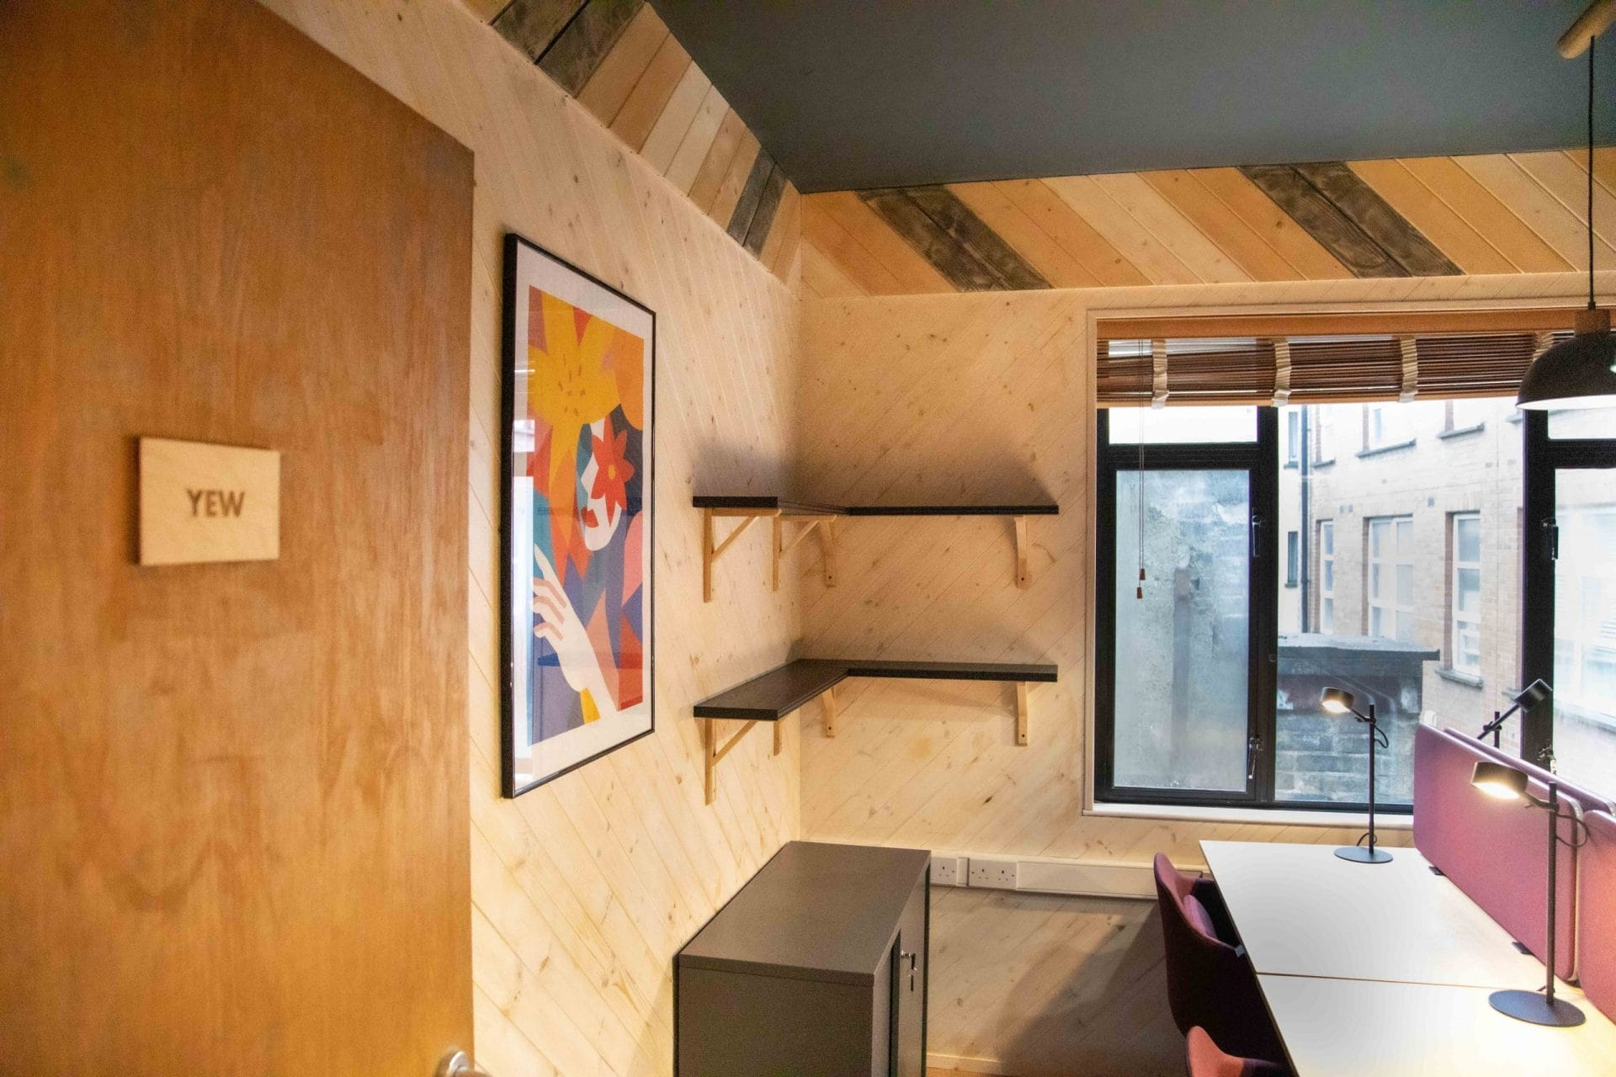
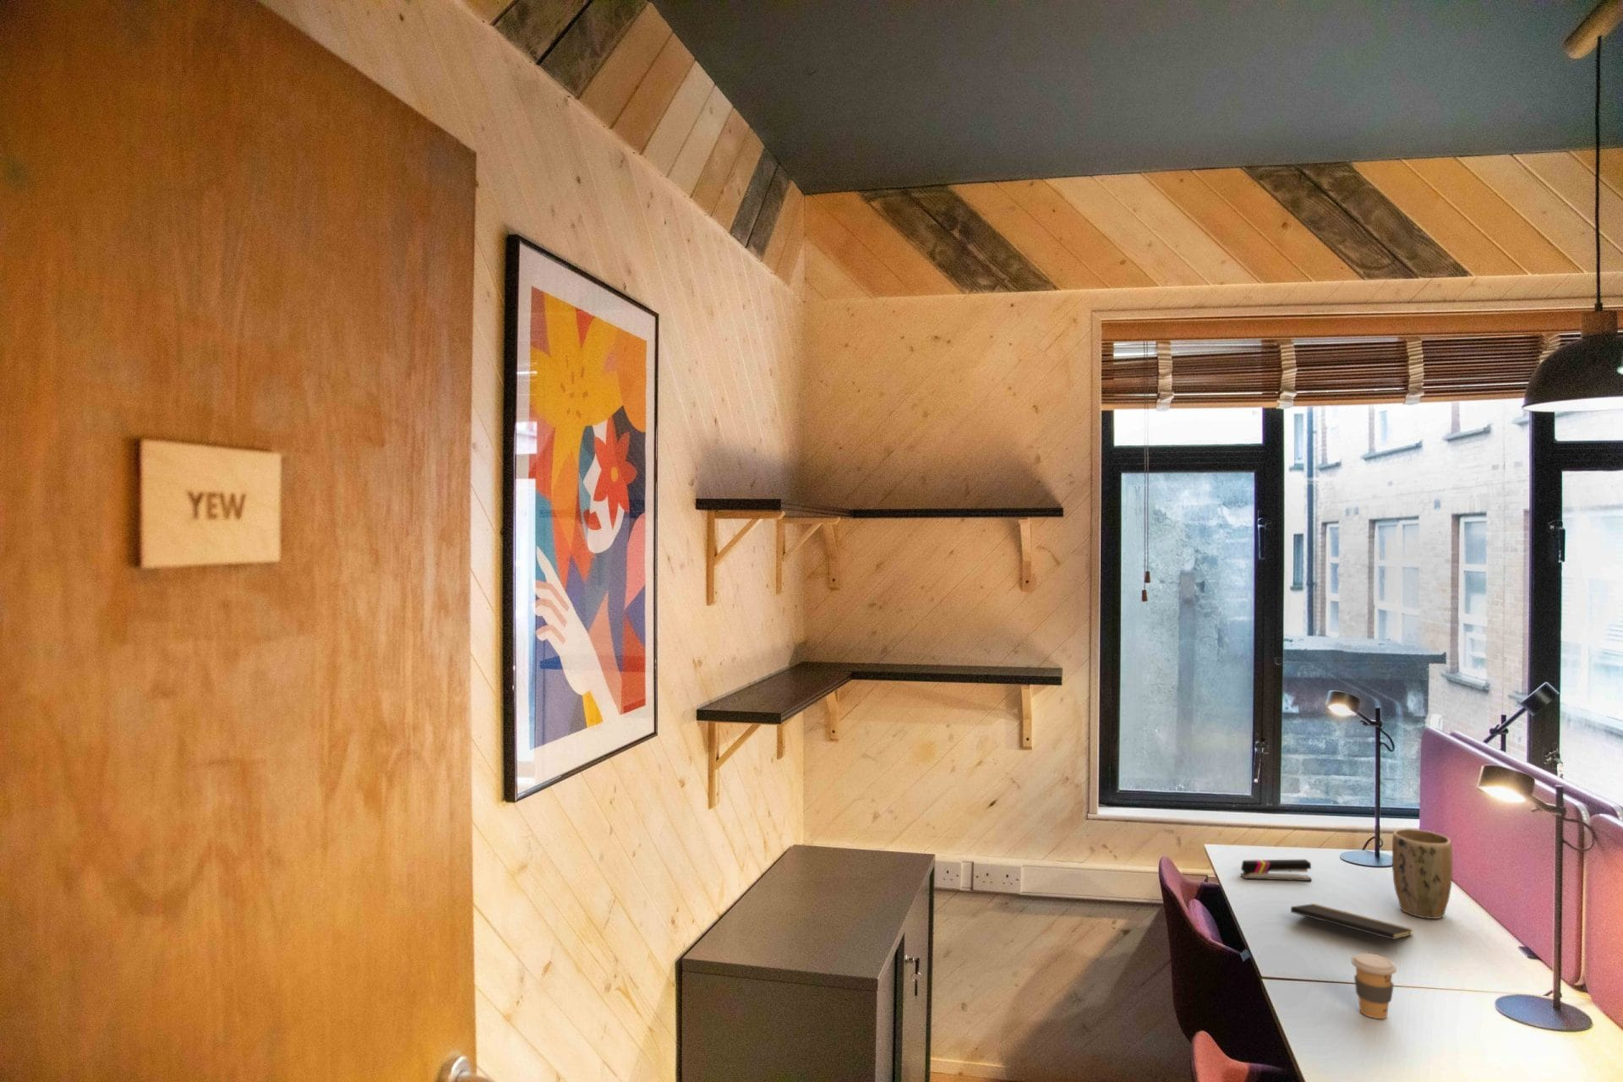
+ plant pot [1391,828,1453,920]
+ stapler [1240,859,1313,882]
+ coffee cup [1350,953,1397,1019]
+ notepad [1290,903,1414,954]
